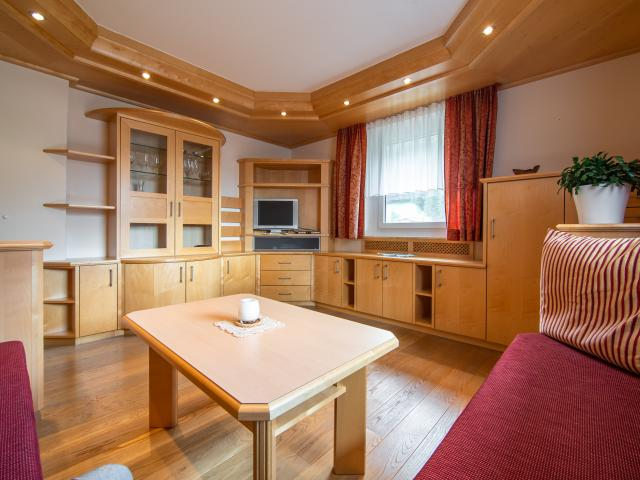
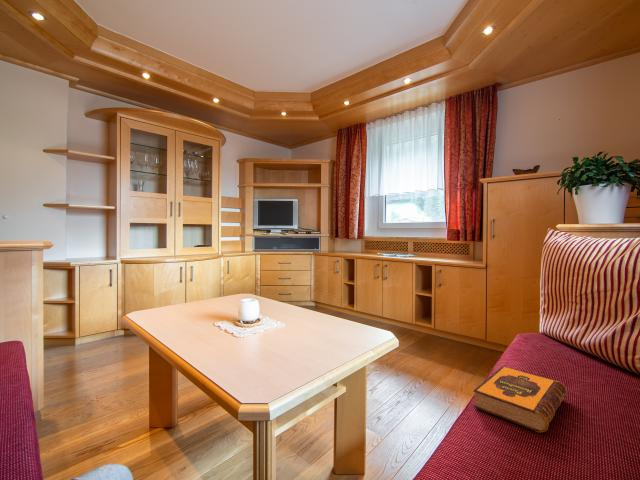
+ hardback book [472,365,568,434]
